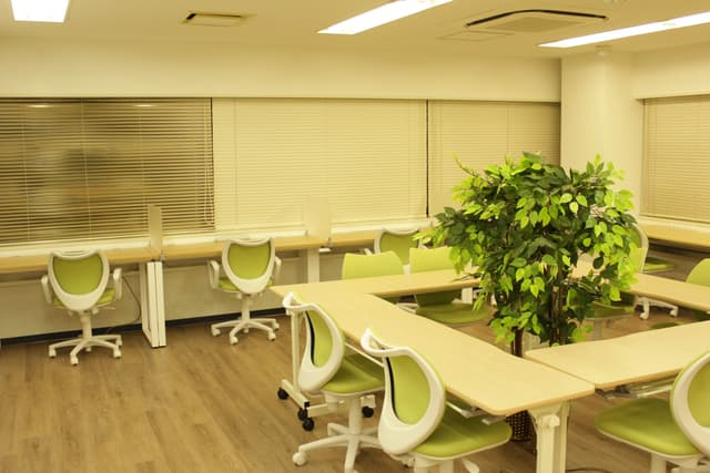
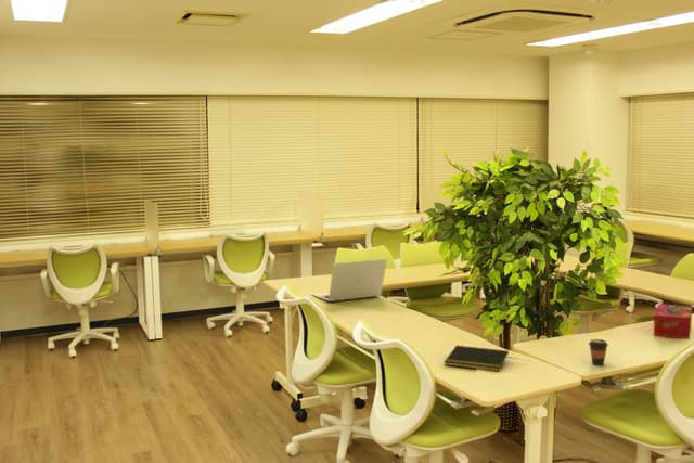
+ tissue box [653,303,693,340]
+ coffee cup [588,338,609,366]
+ notepad [444,345,510,372]
+ laptop [310,258,388,303]
